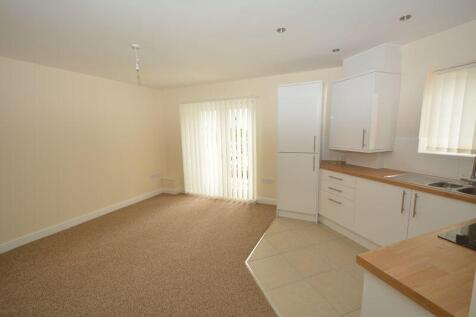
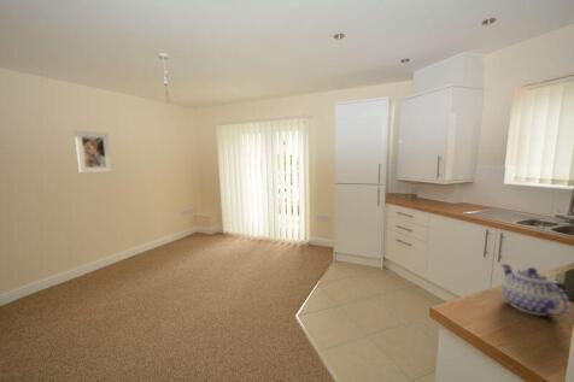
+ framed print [74,129,113,174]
+ teapot [500,263,572,317]
